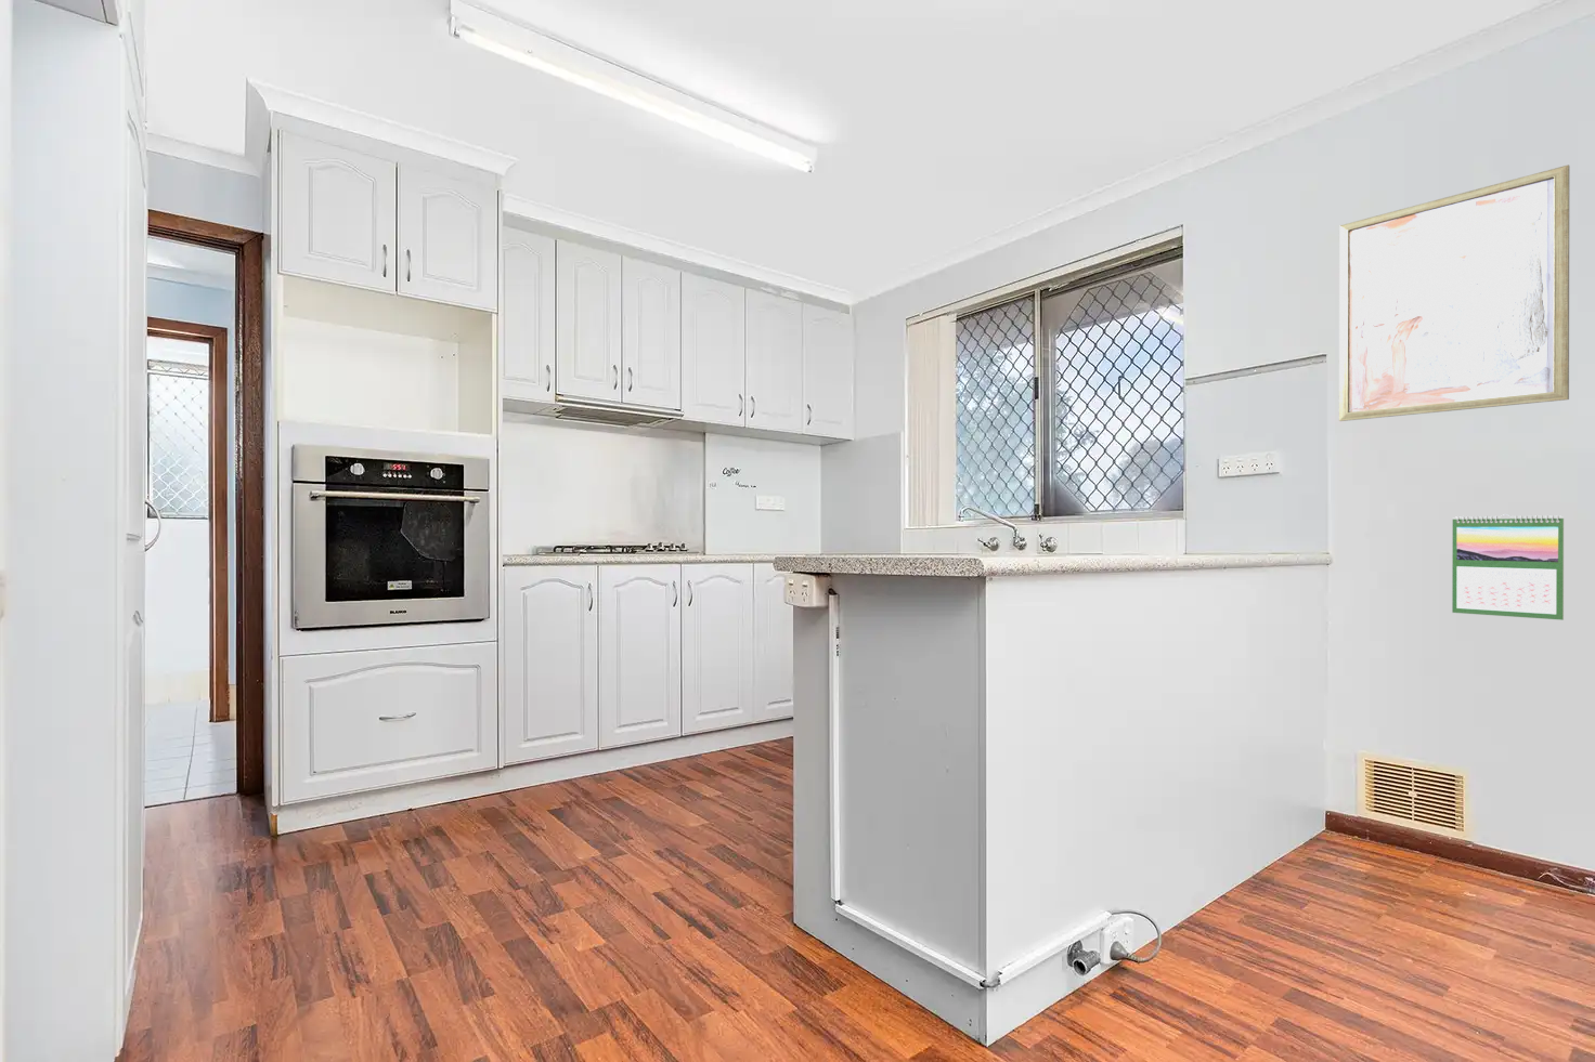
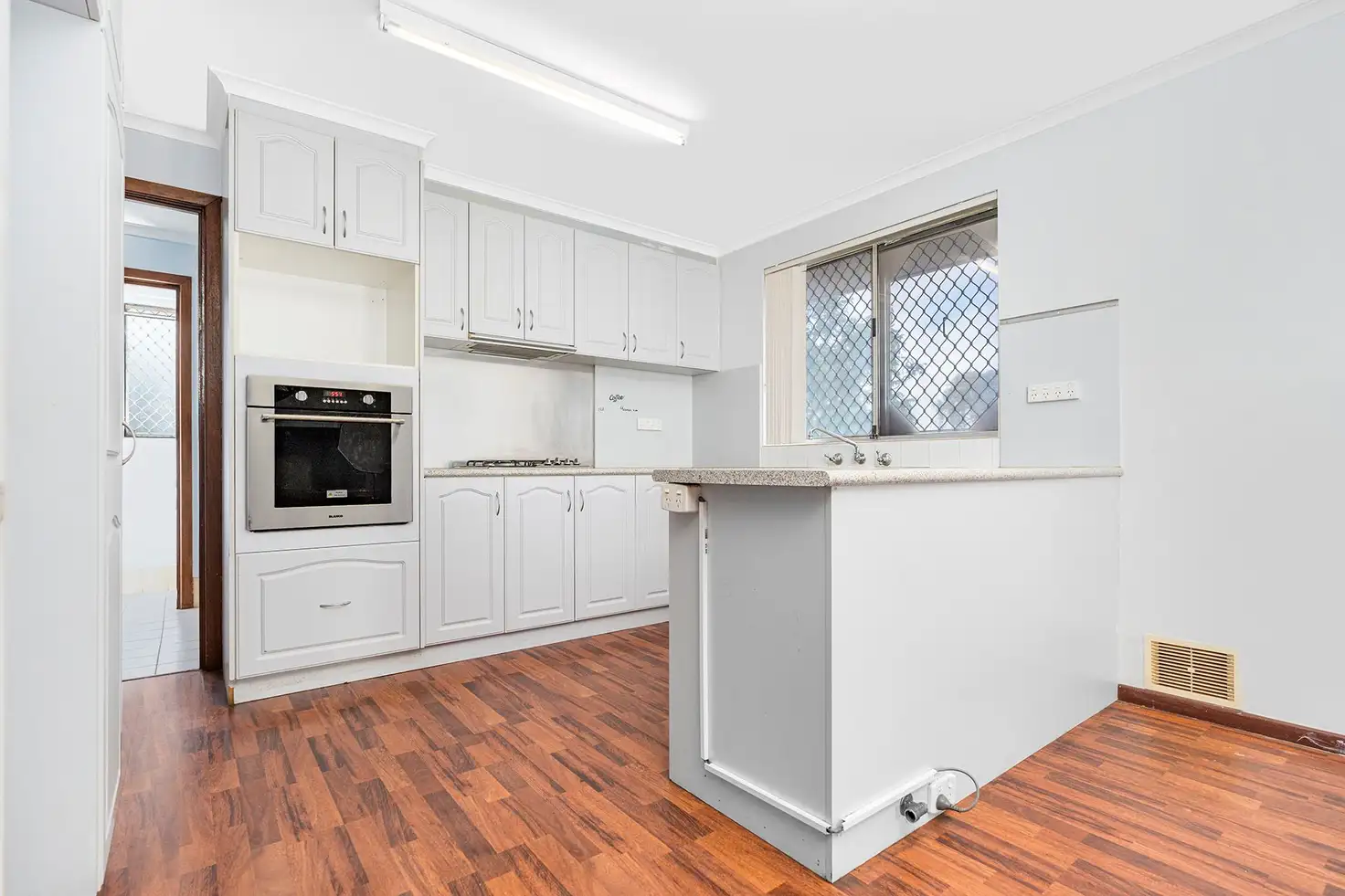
- calendar [1450,513,1564,621]
- wall art [1338,164,1570,422]
